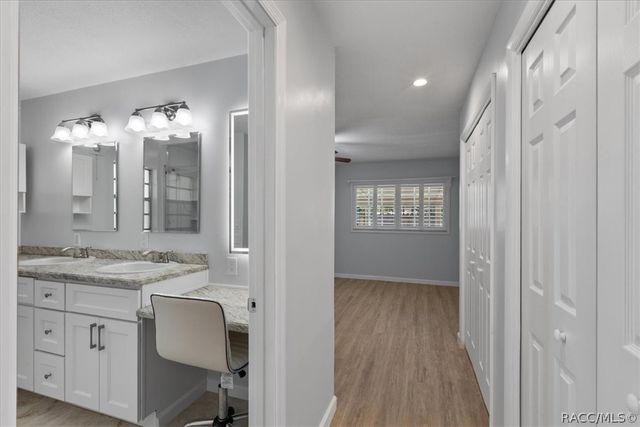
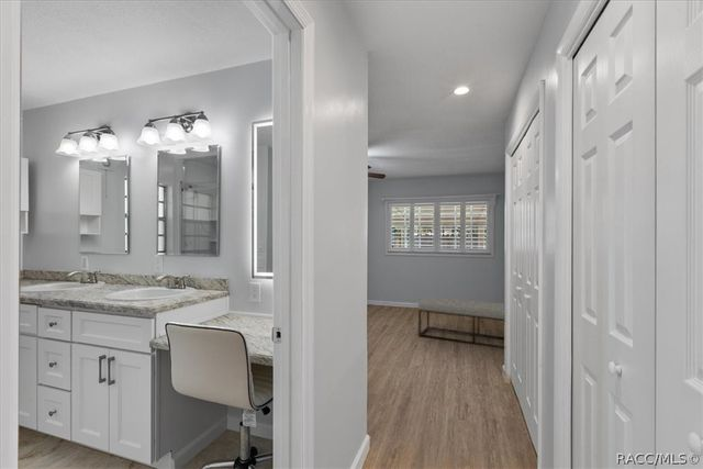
+ bench [417,295,505,349]
